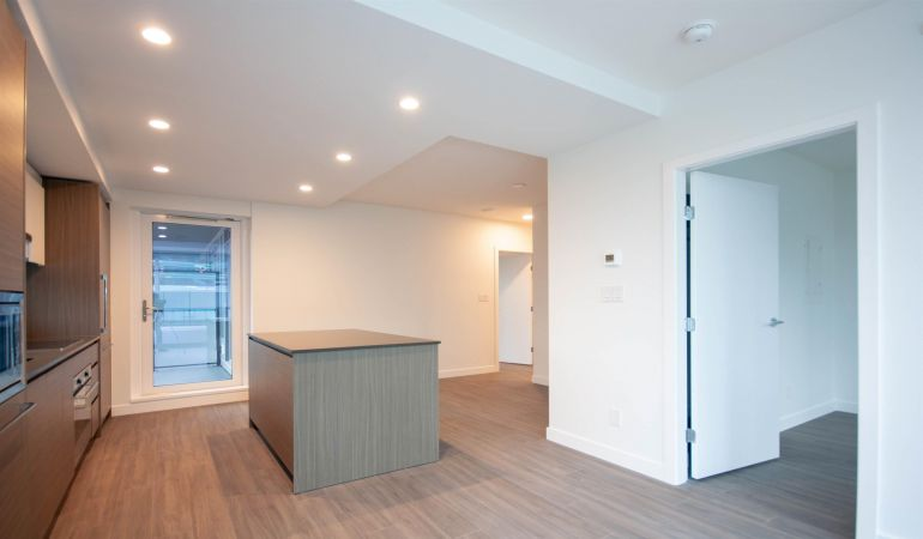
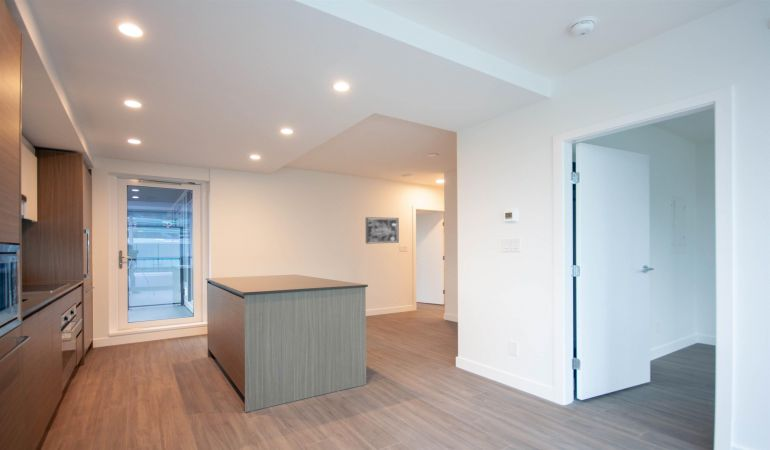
+ wall art [365,216,400,245]
